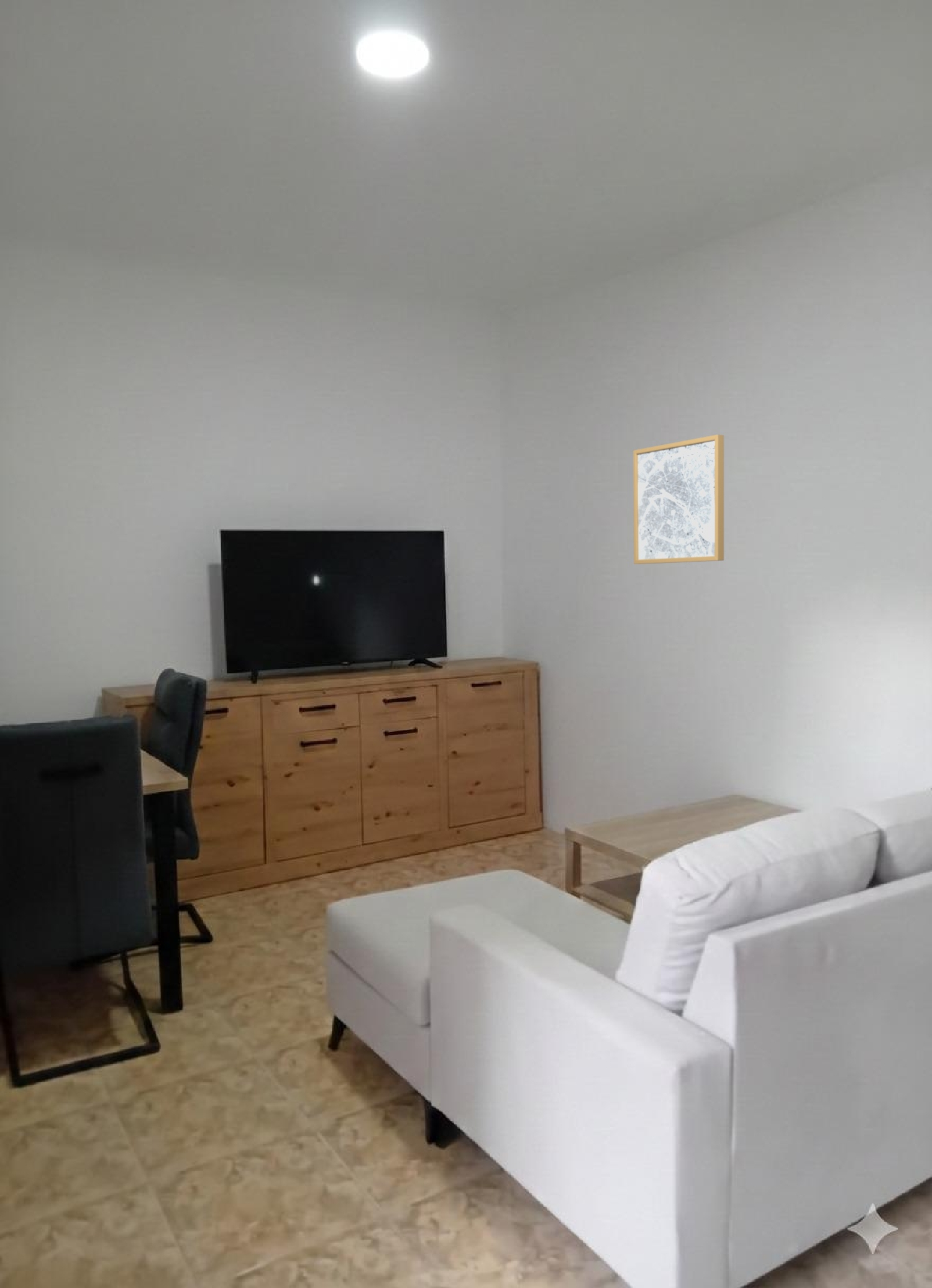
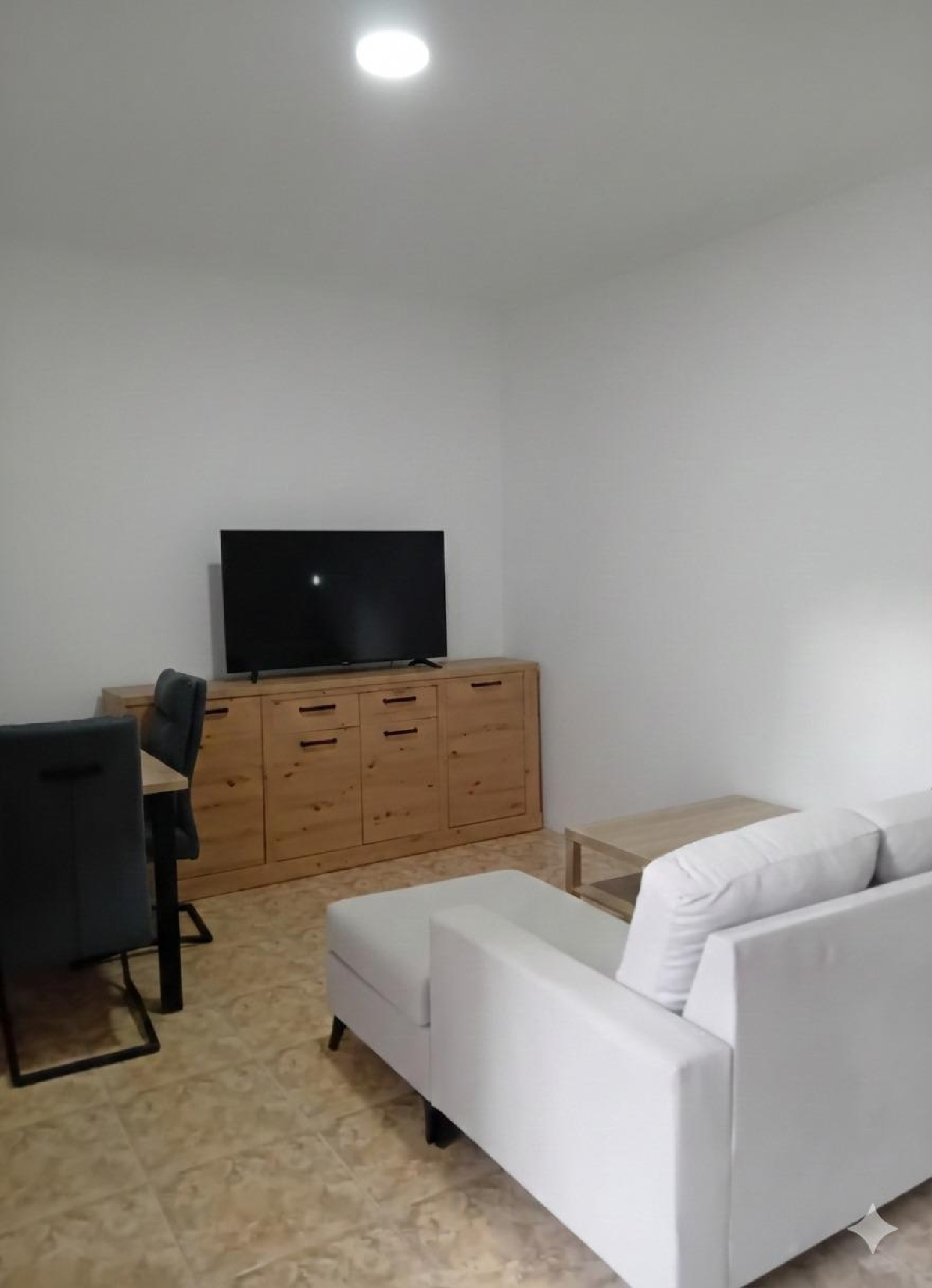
- wall art [633,434,724,565]
